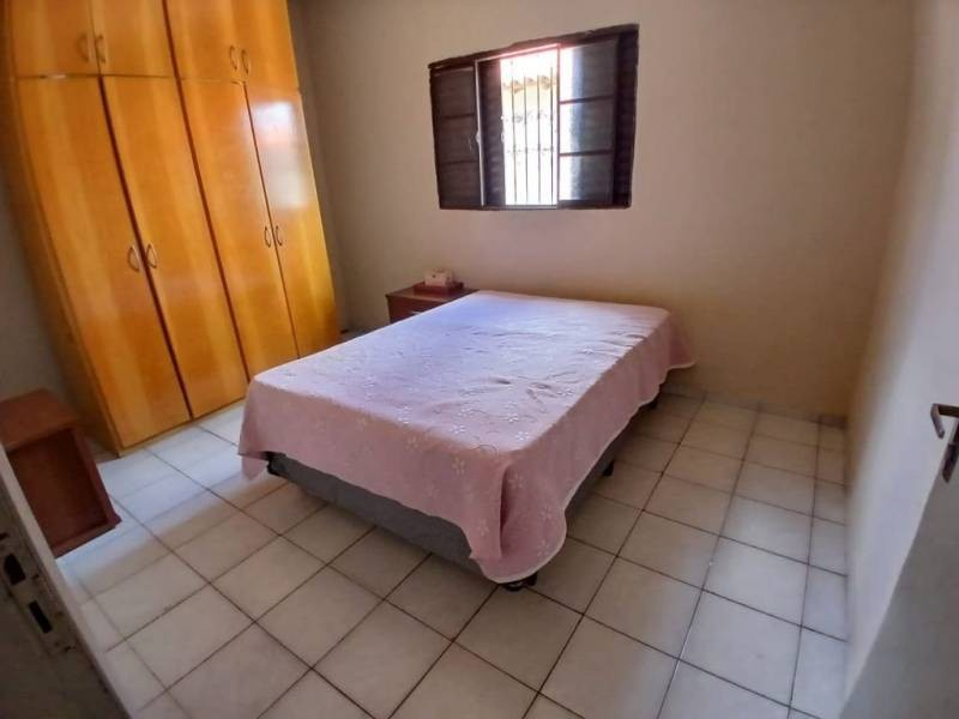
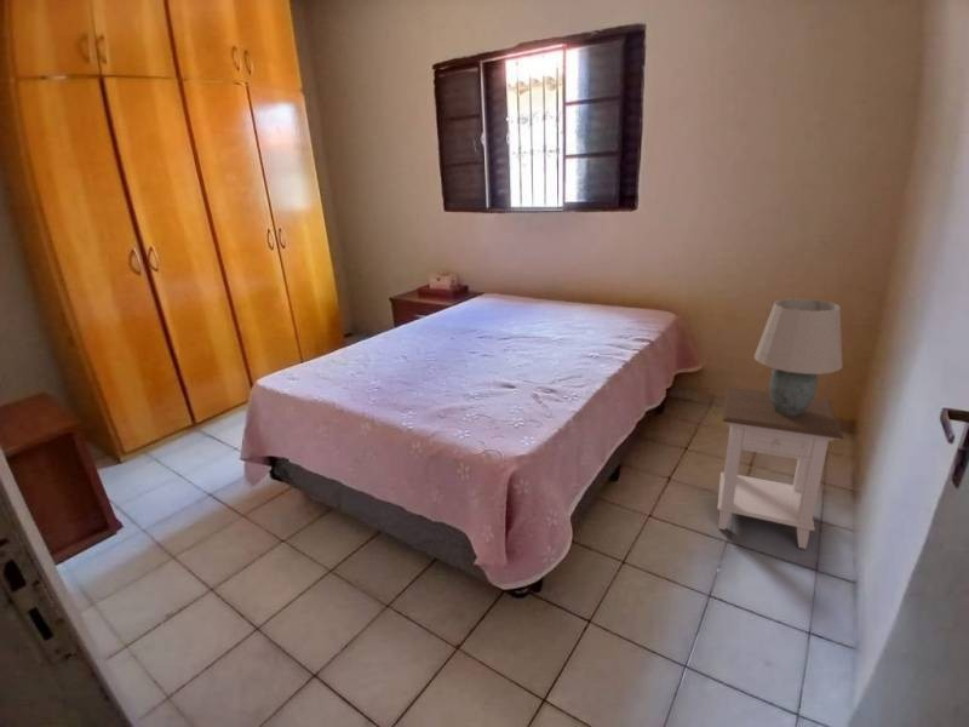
+ nightstand [716,387,844,550]
+ table lamp [753,298,843,416]
